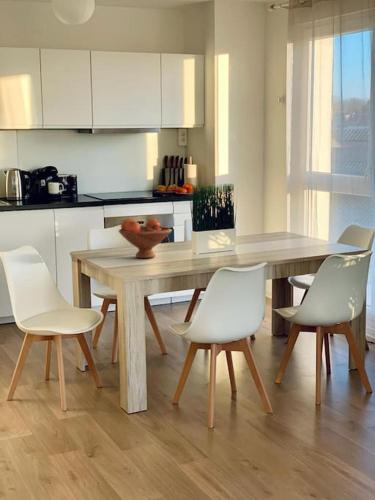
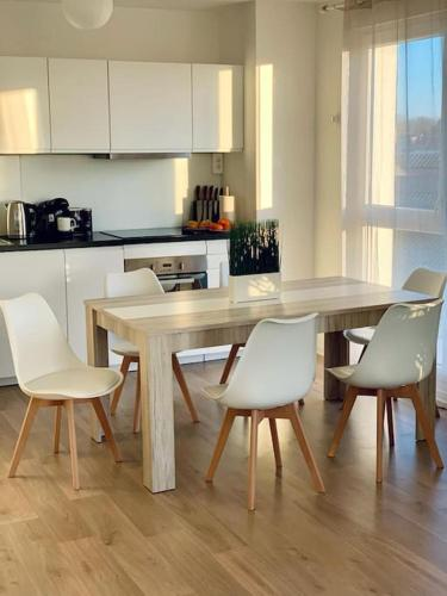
- fruit bowl [118,217,172,259]
